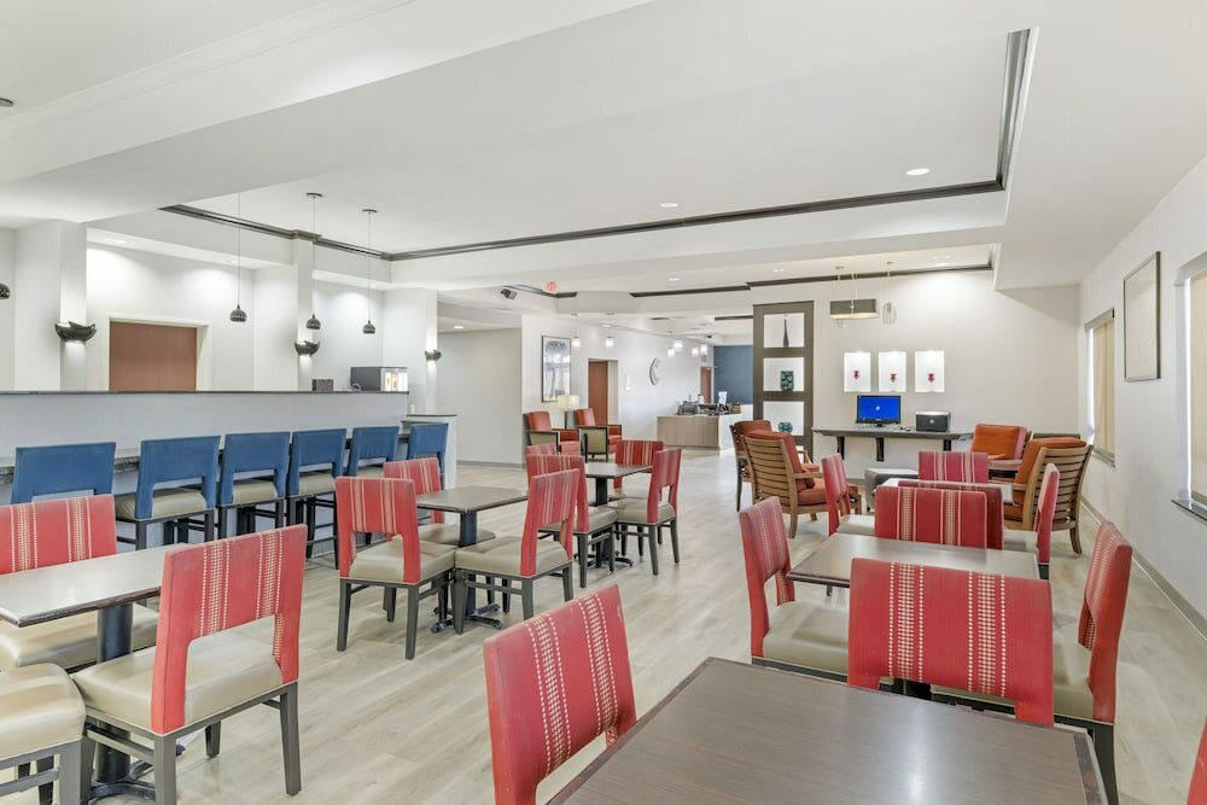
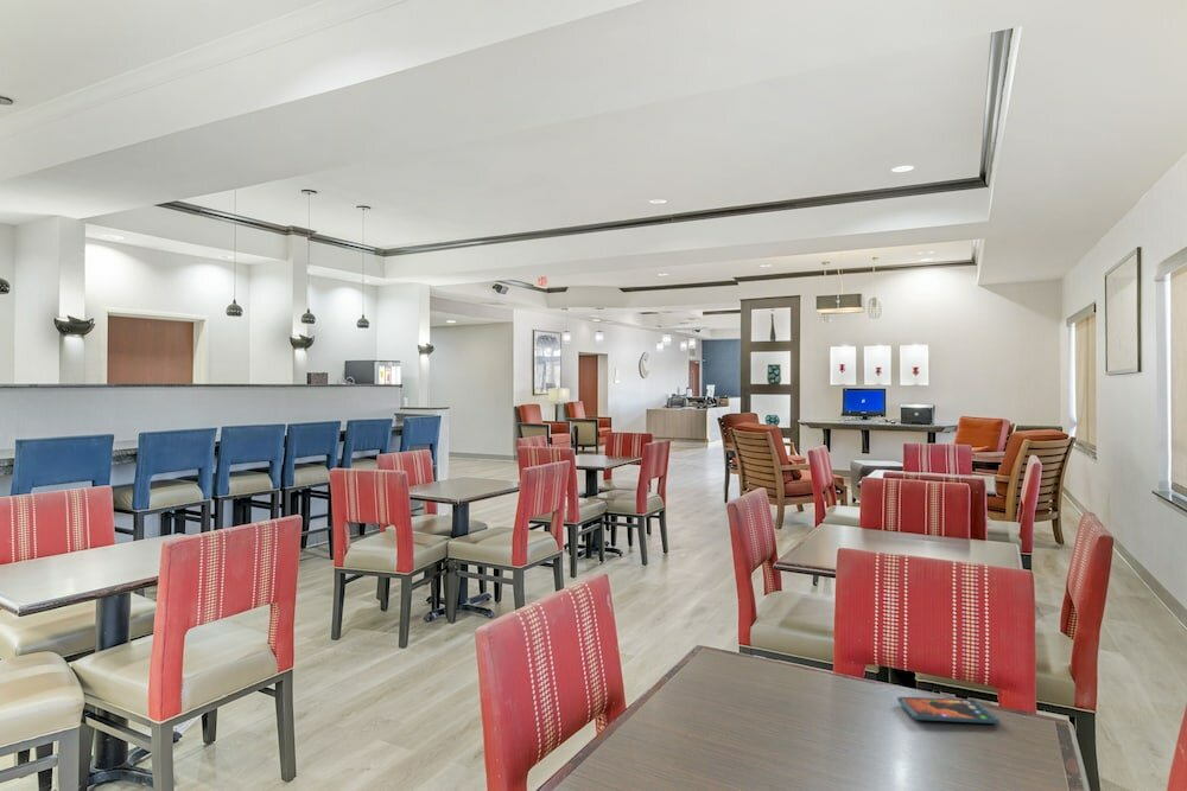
+ smartphone [896,696,1001,725]
